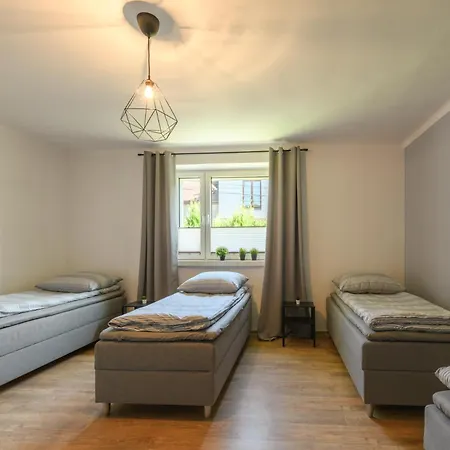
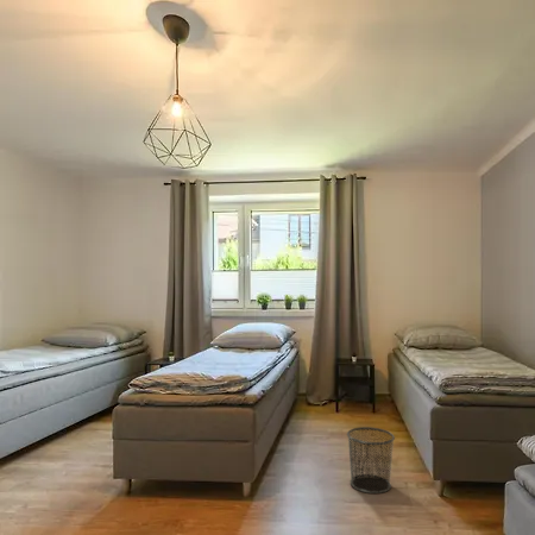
+ waste bin [346,426,396,495]
